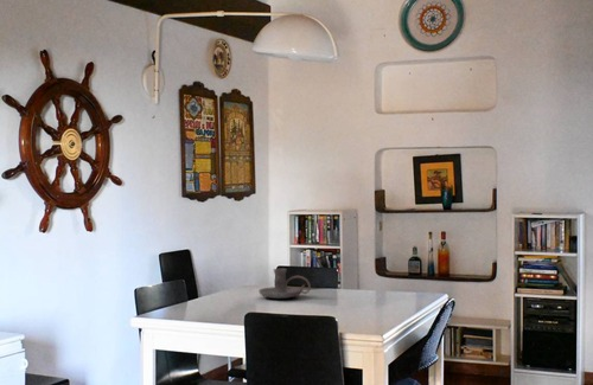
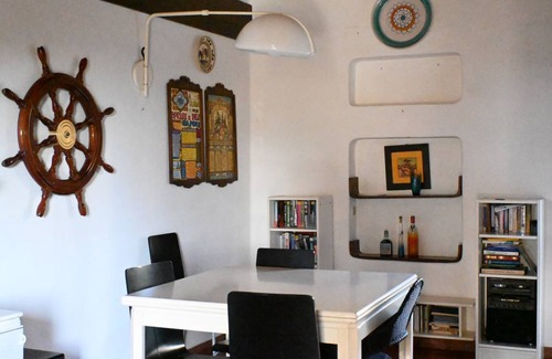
- candle holder [257,268,312,300]
